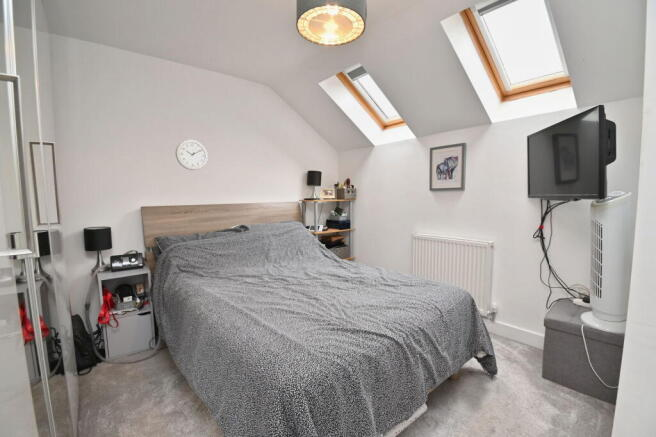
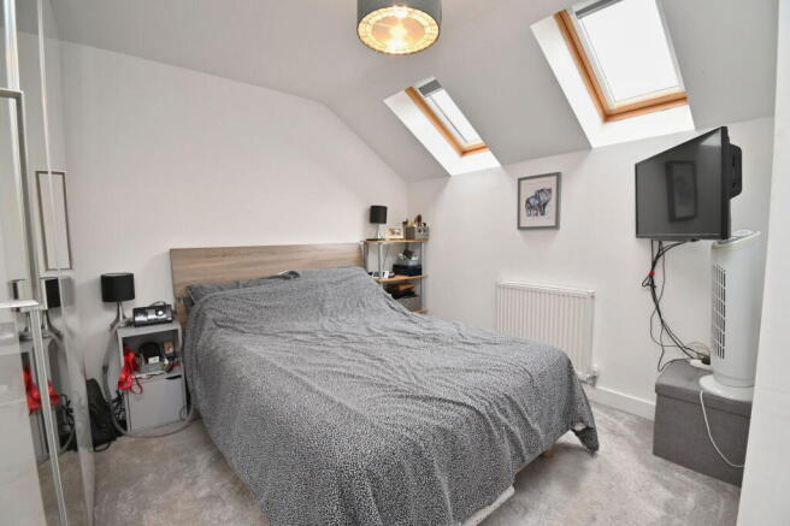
- wall clock [175,139,209,171]
